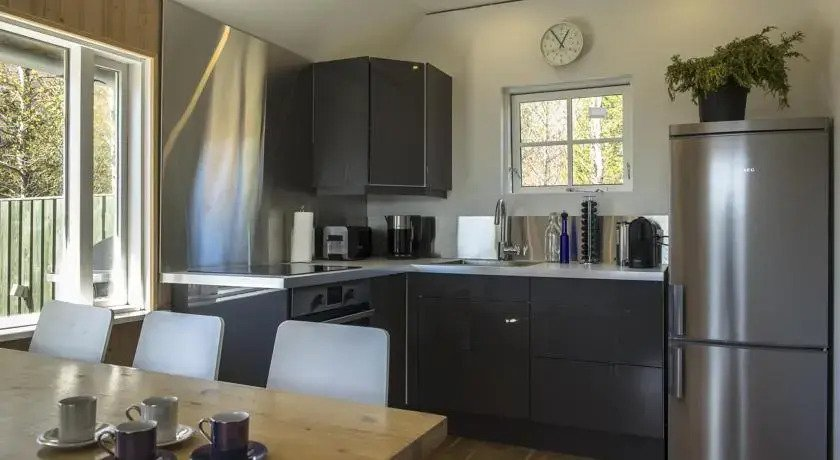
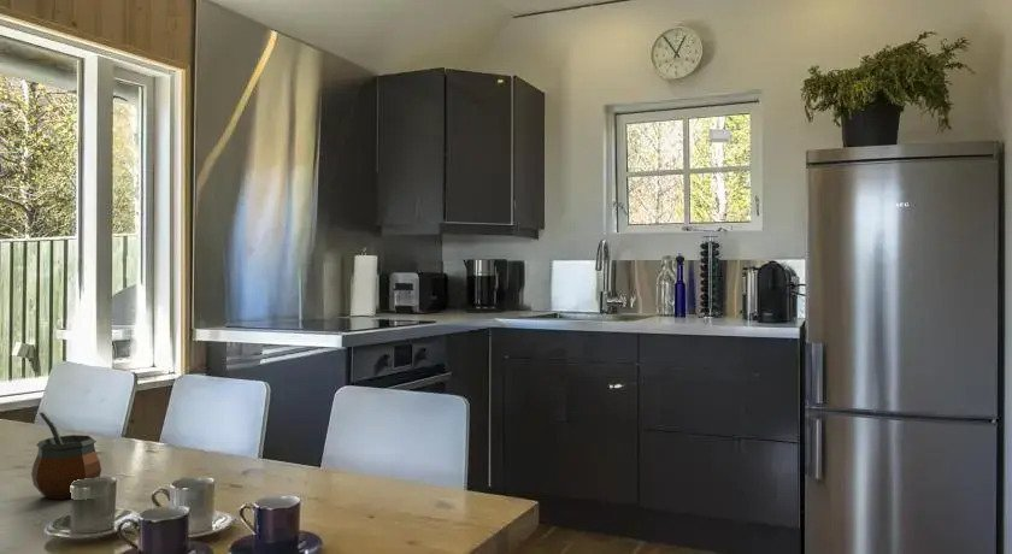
+ gourd [30,411,102,501]
